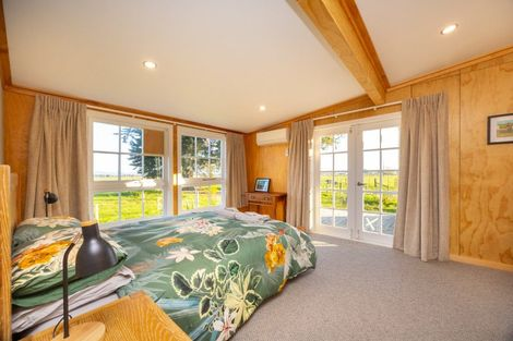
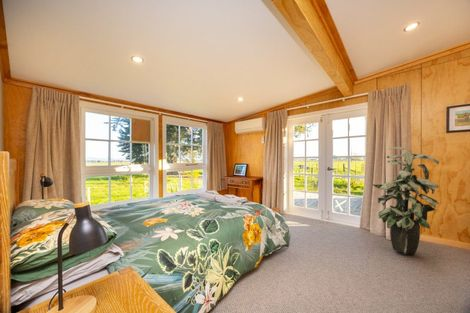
+ indoor plant [372,146,440,256]
